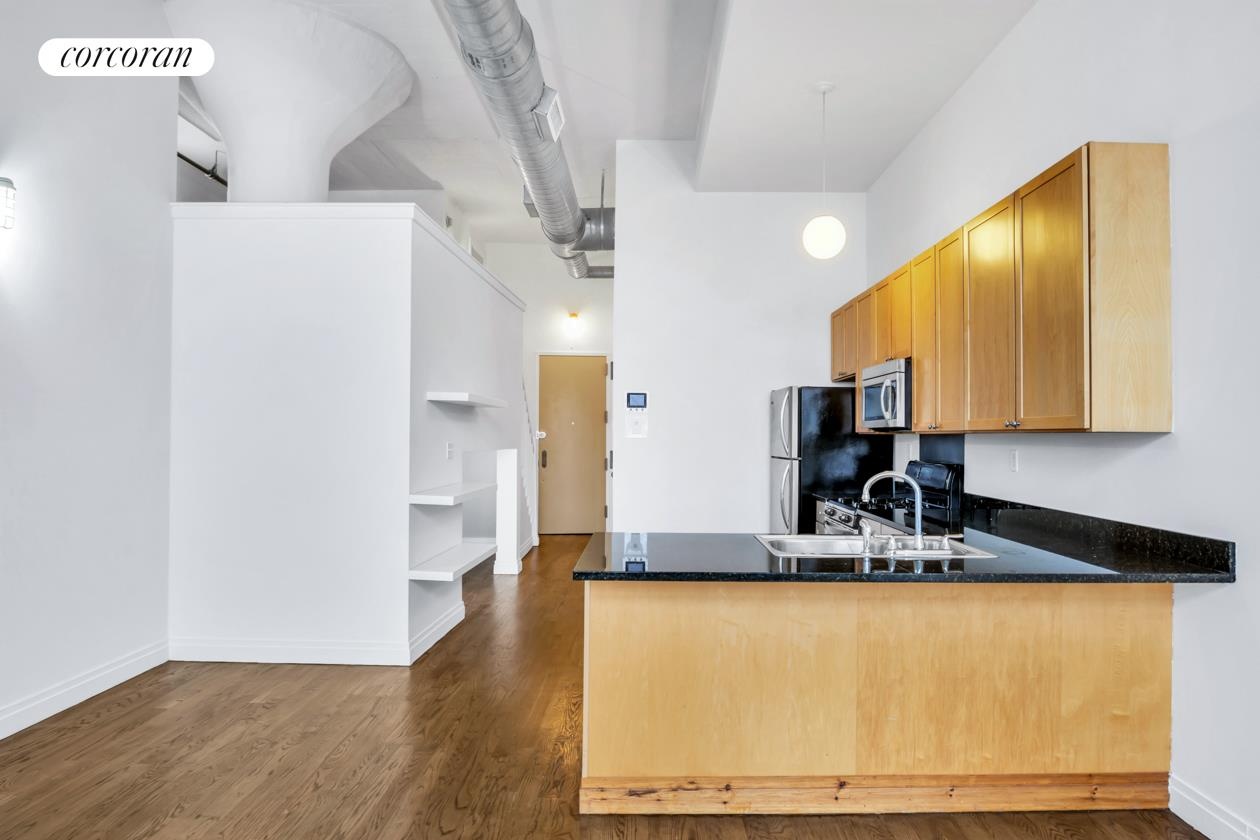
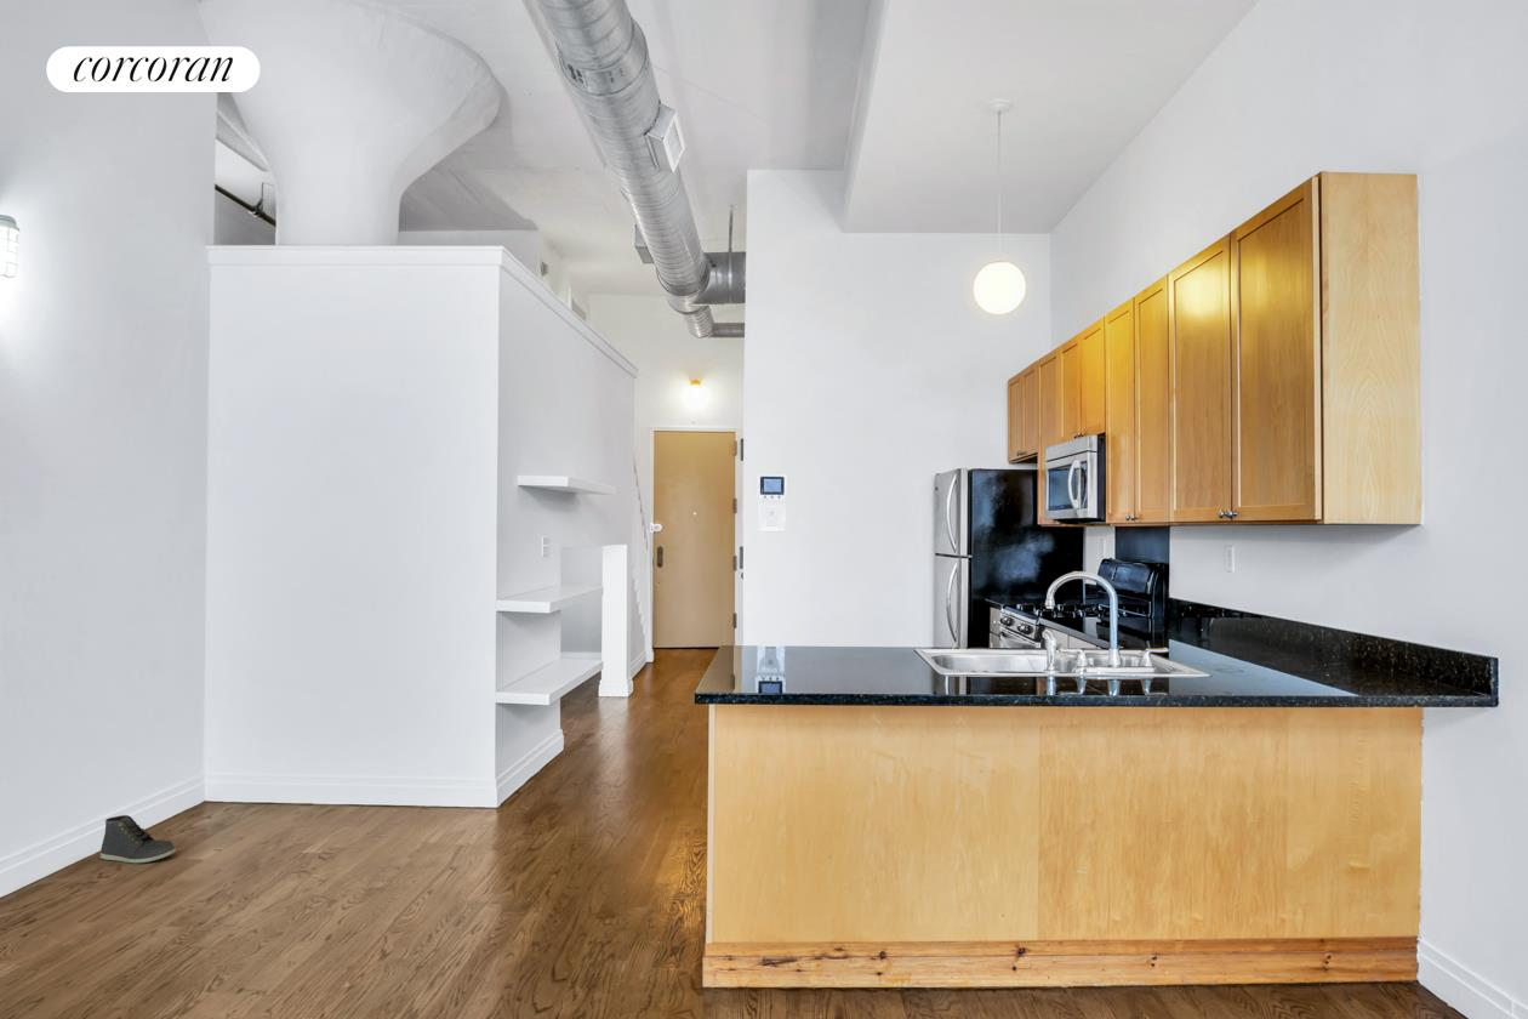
+ sneaker [99,814,177,864]
